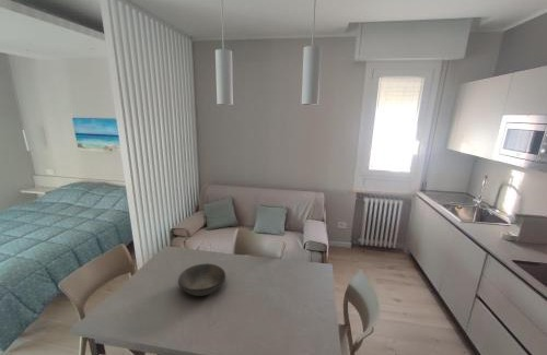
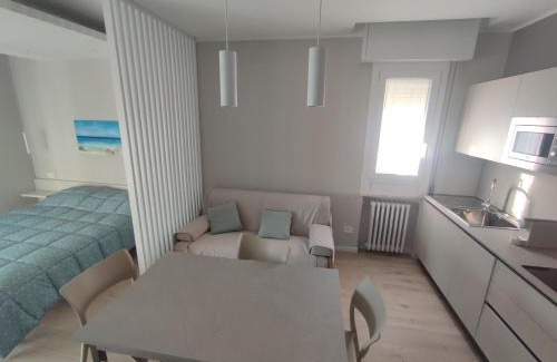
- bowl [177,262,226,297]
